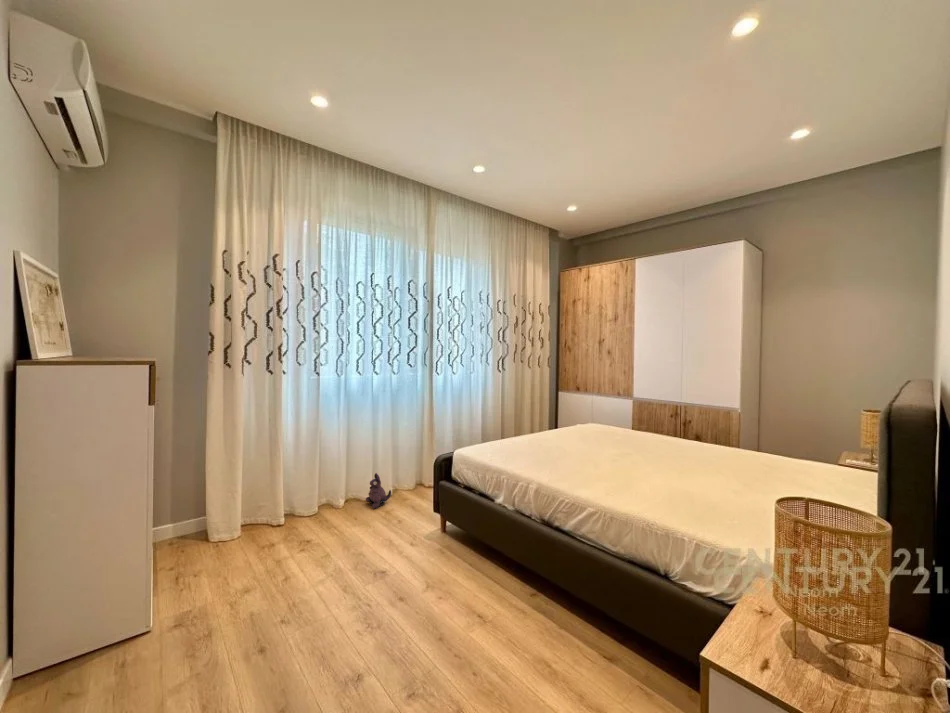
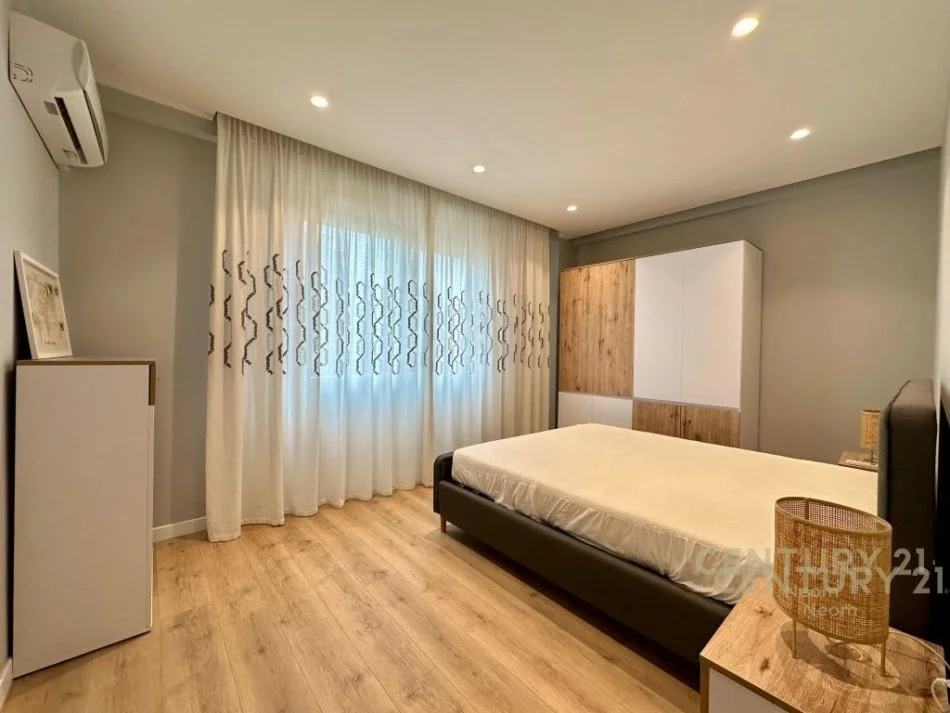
- plush toy [365,472,392,510]
